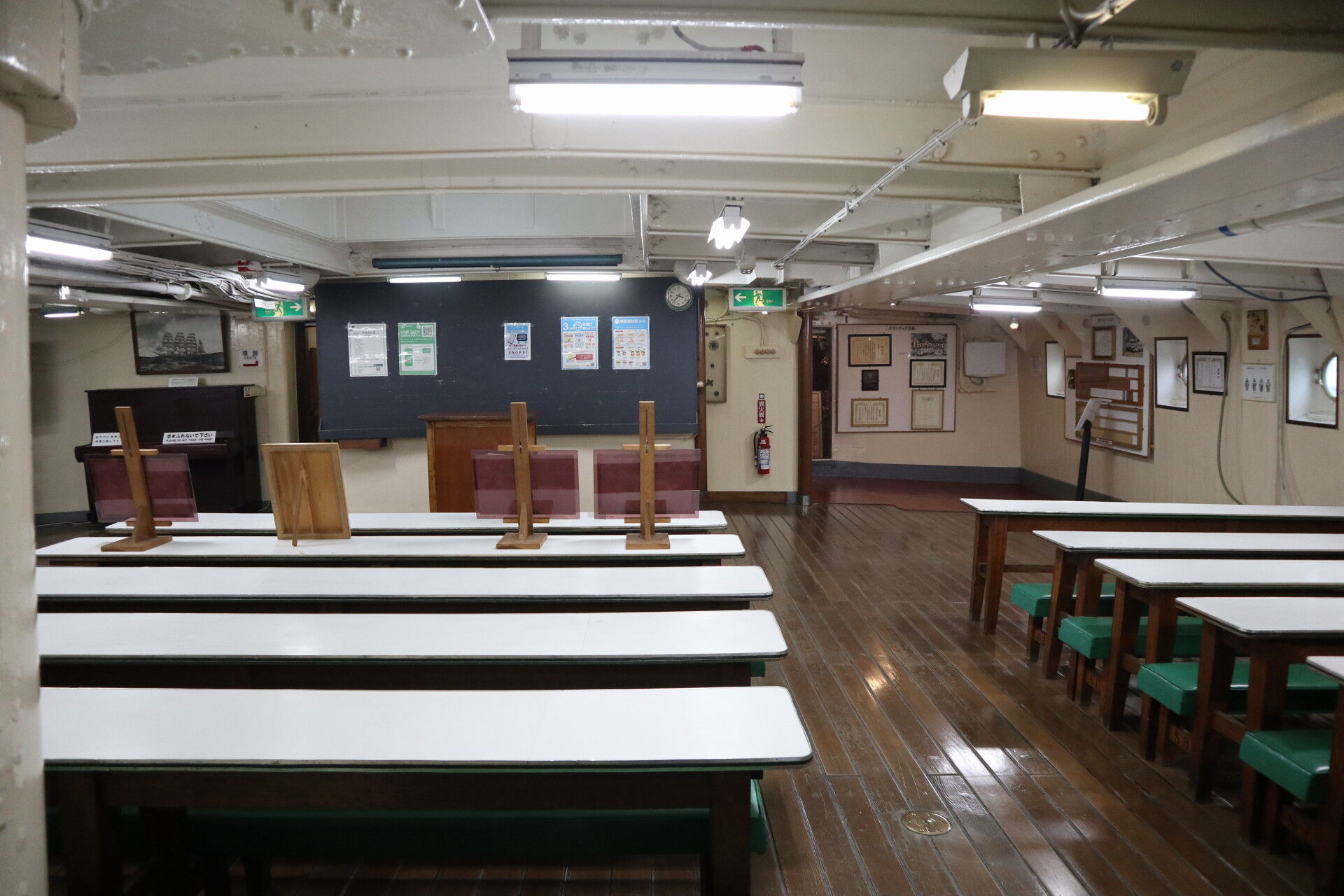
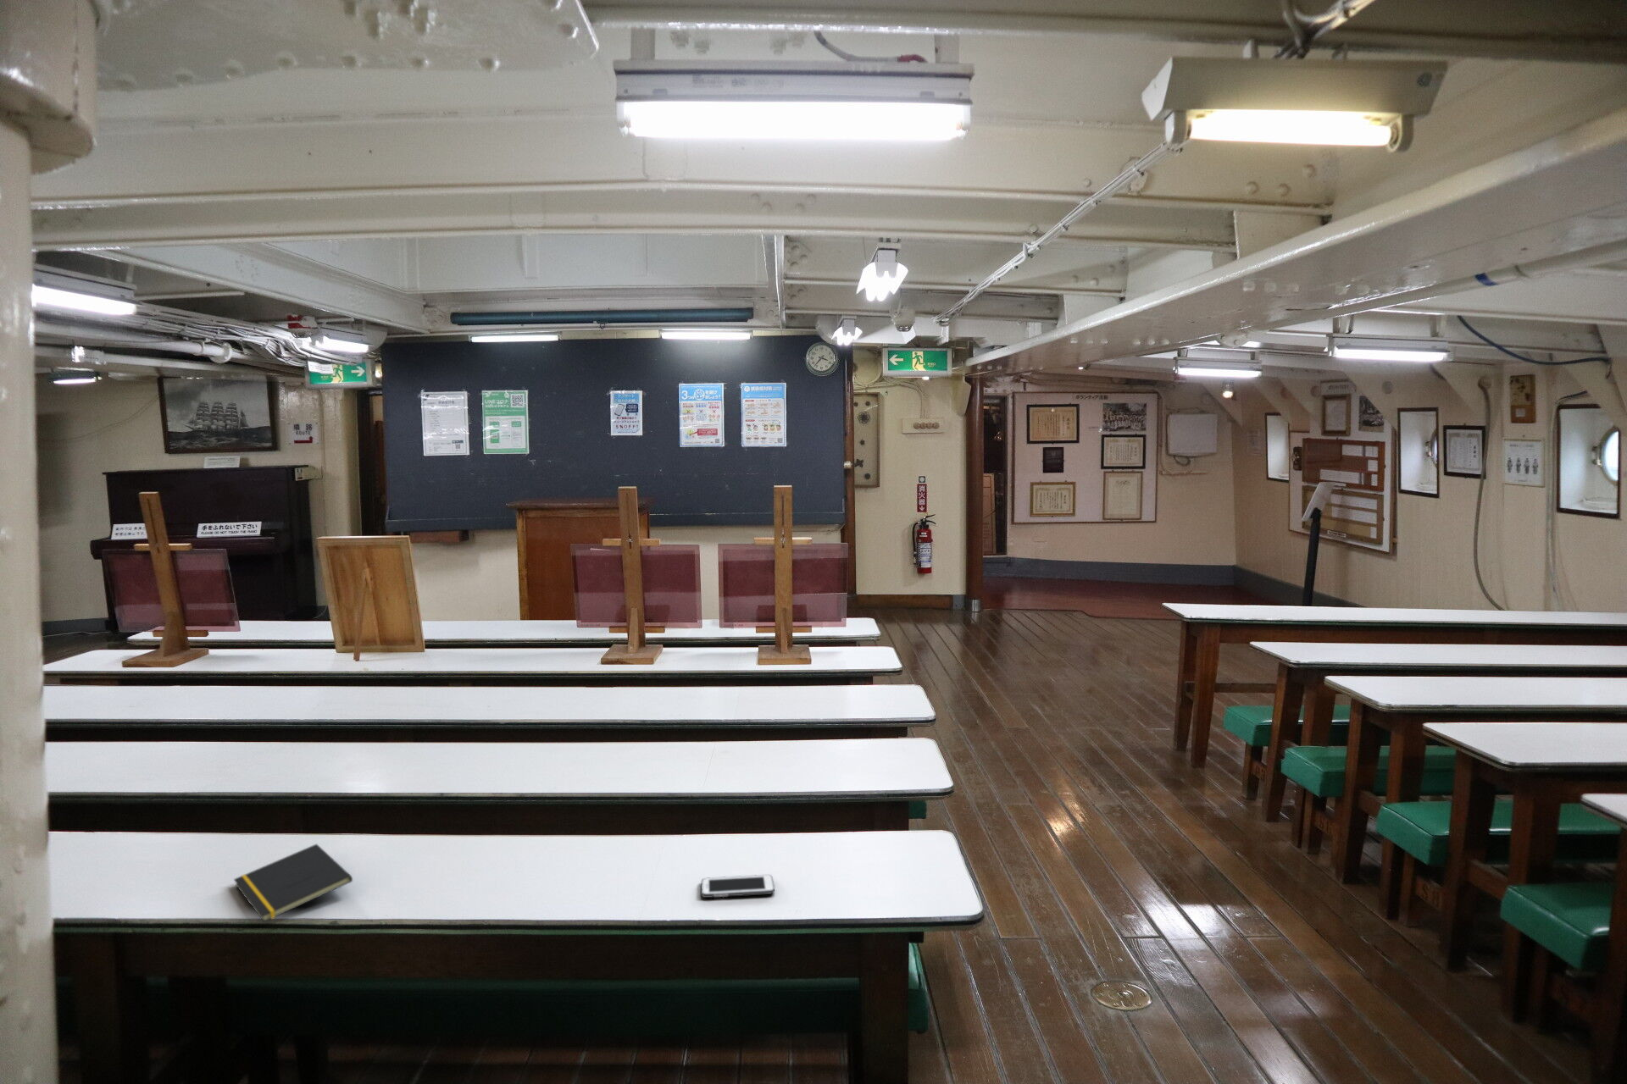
+ cell phone [701,873,775,899]
+ notepad [234,843,353,923]
